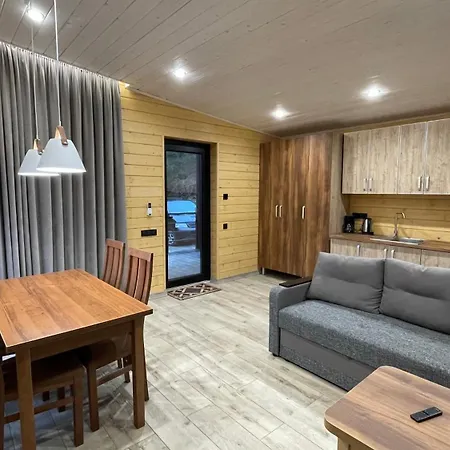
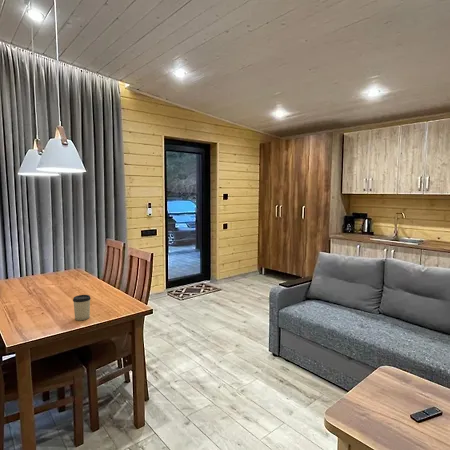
+ cup [72,294,92,321]
